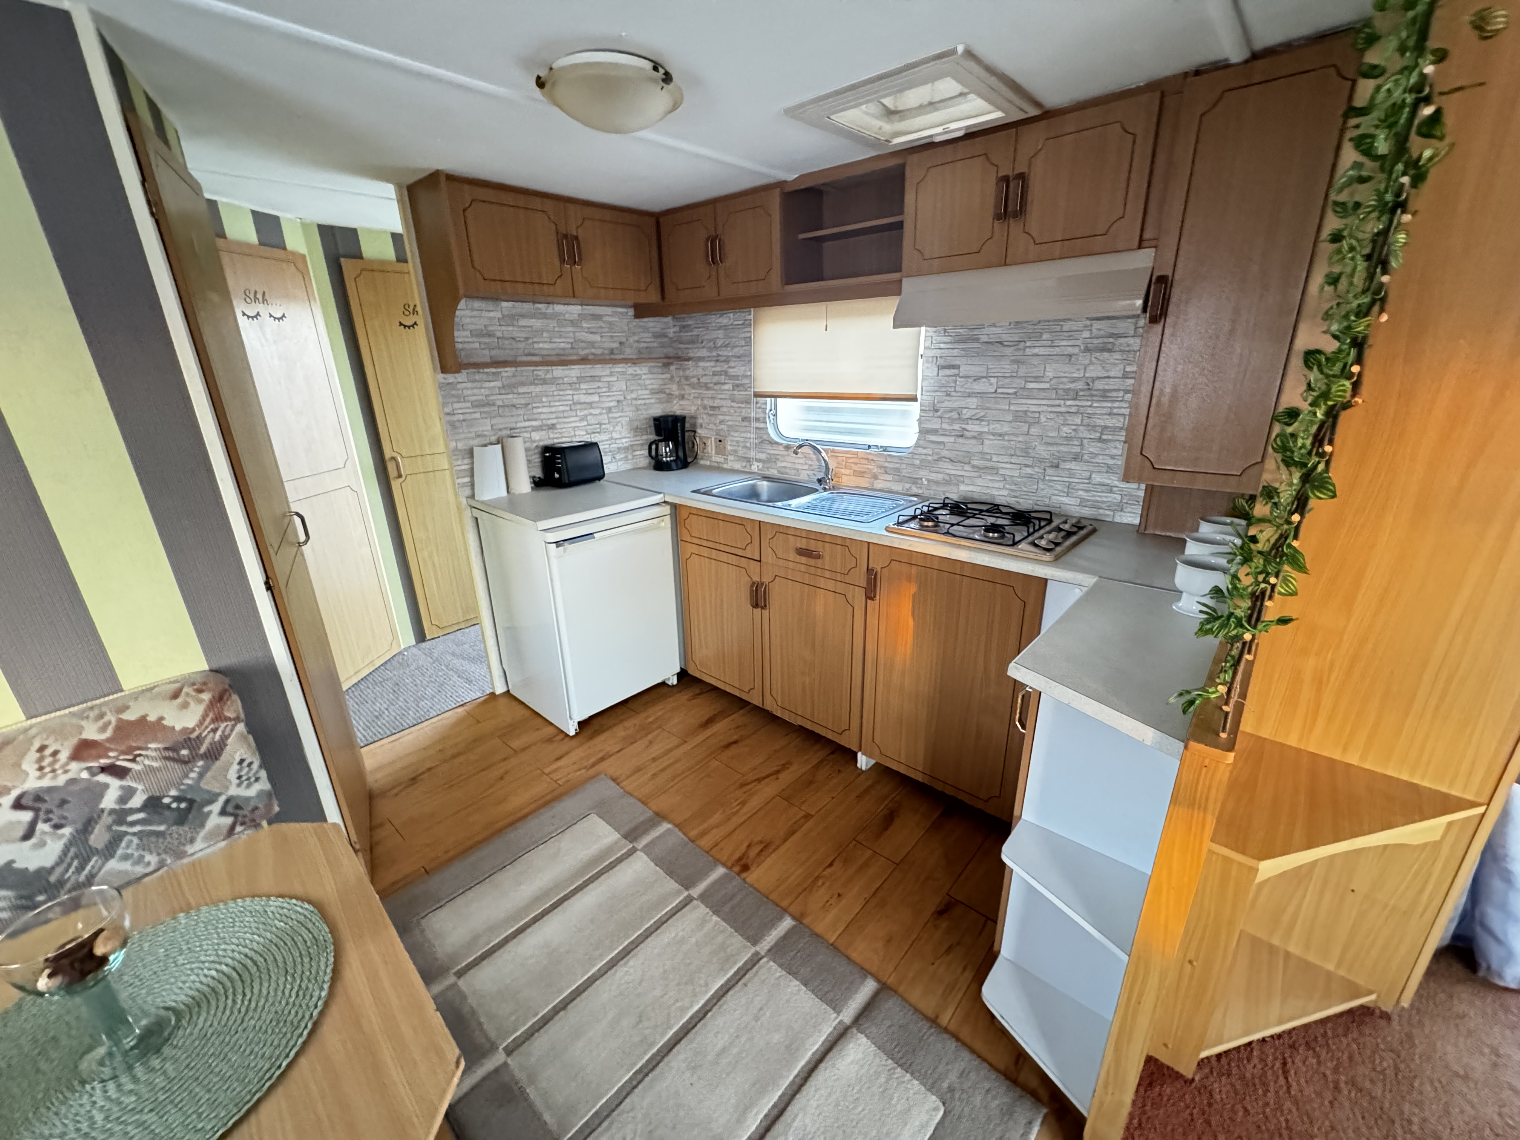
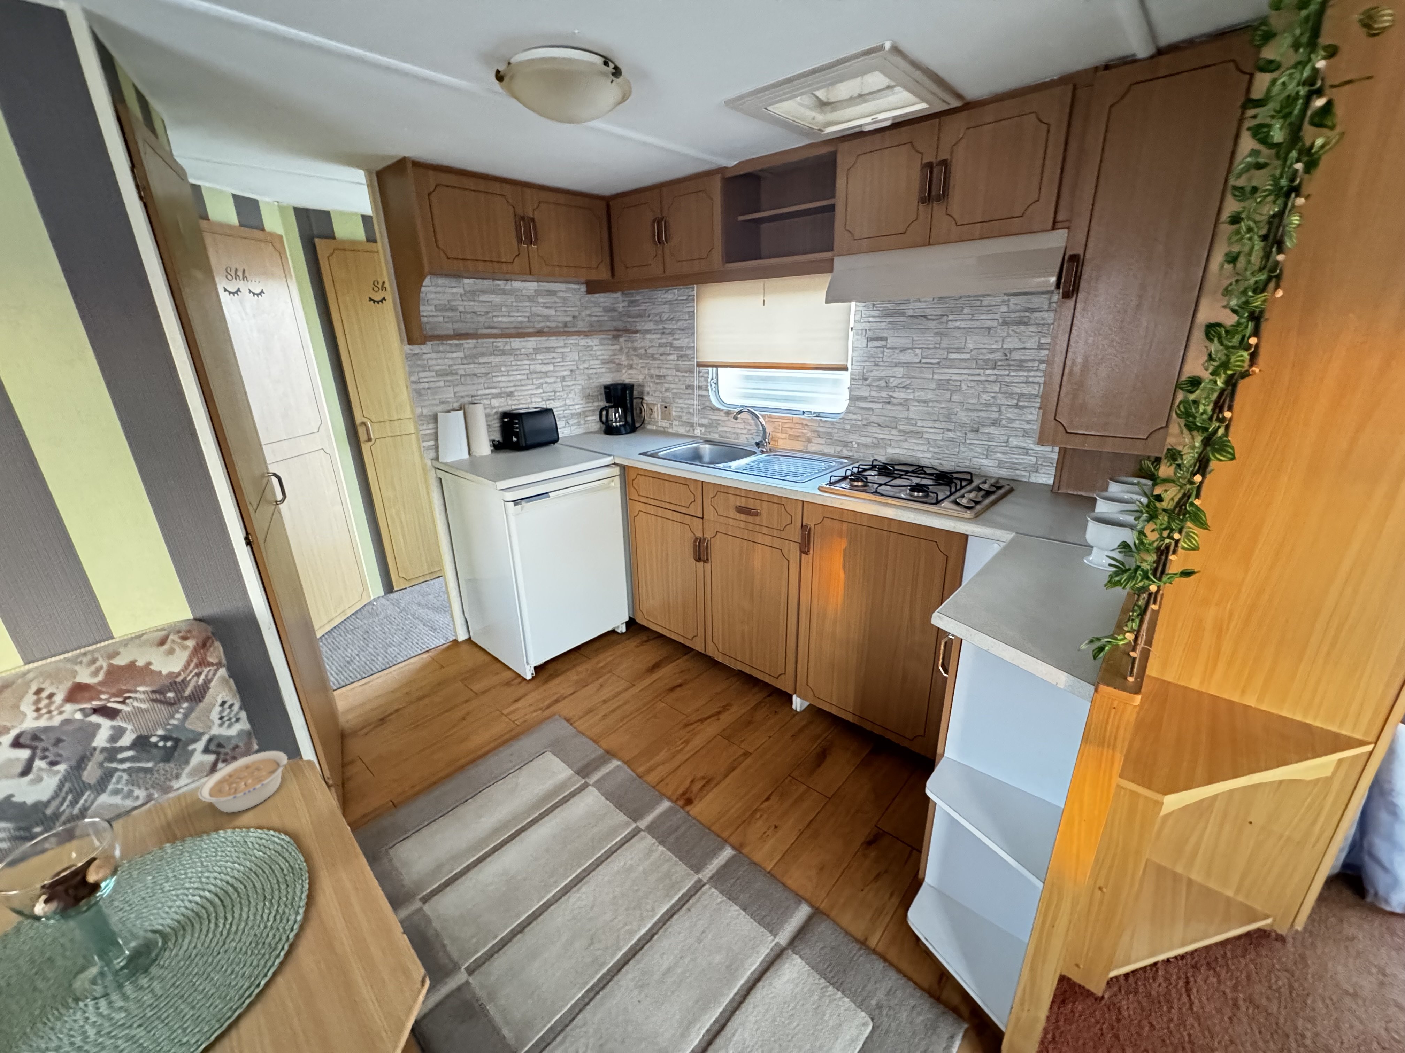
+ legume [198,751,301,813]
